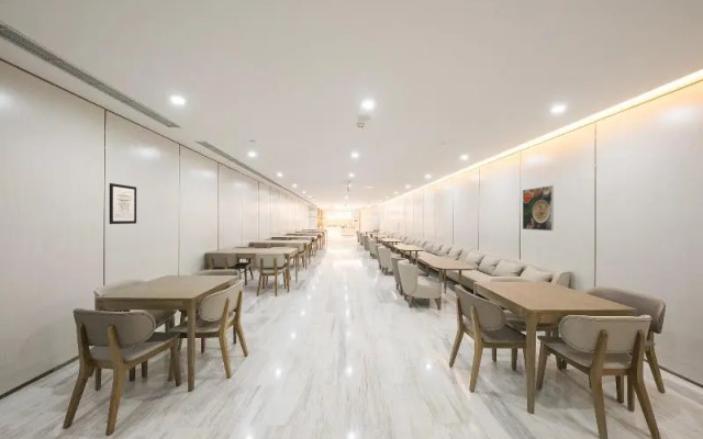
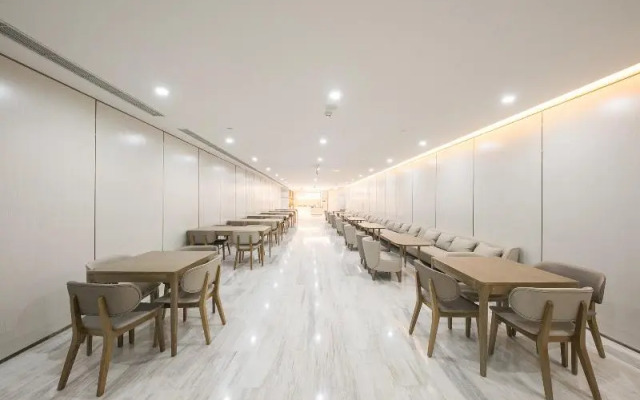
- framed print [522,184,555,232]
- wall art [109,182,137,225]
